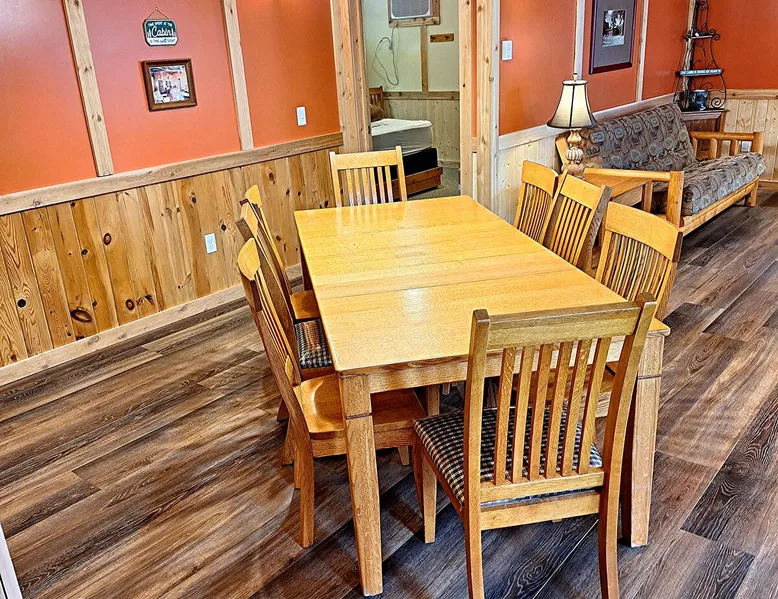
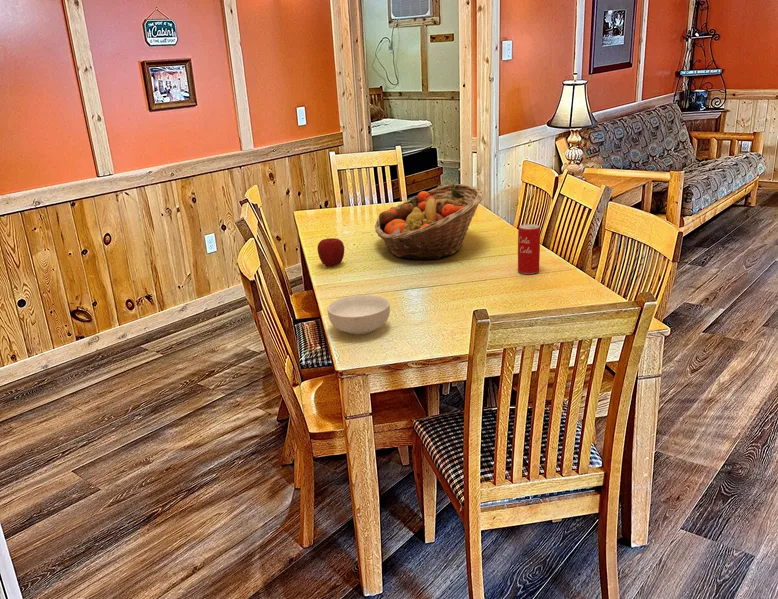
+ cereal bowl [327,294,391,335]
+ apple [316,237,345,267]
+ fruit basket [374,183,485,260]
+ beverage can [517,223,541,275]
